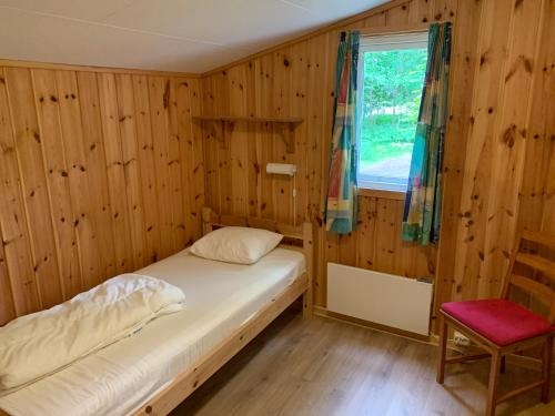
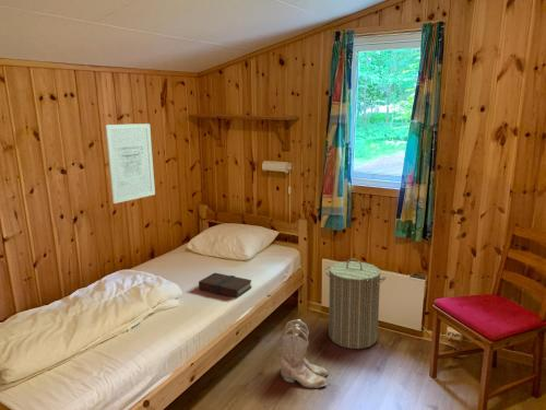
+ wall art [104,122,156,204]
+ laundry hamper [324,257,388,350]
+ boots [280,318,330,389]
+ book [198,272,252,298]
